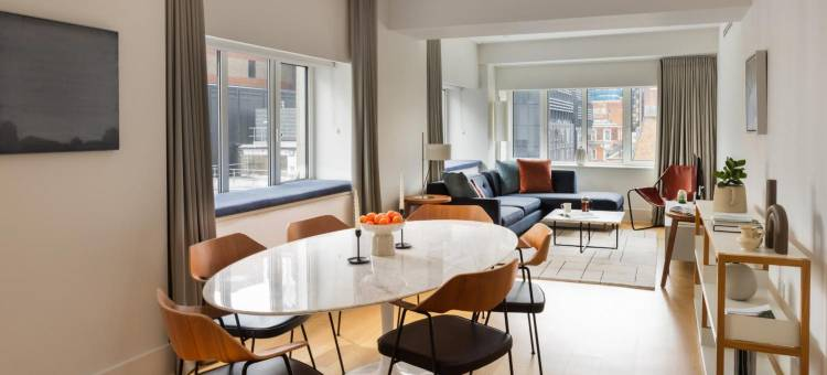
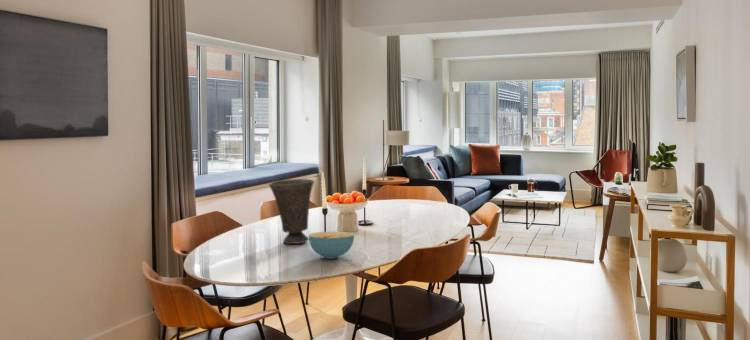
+ vase [268,178,315,245]
+ cereal bowl [308,231,355,260]
